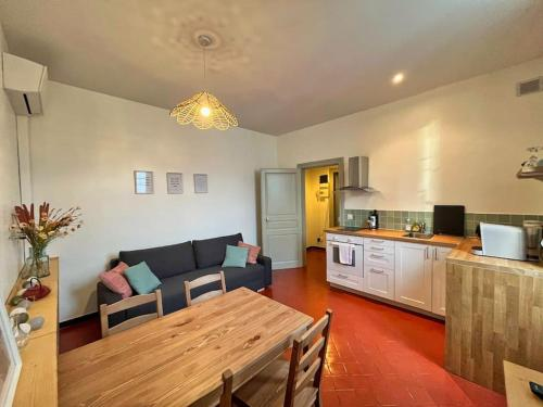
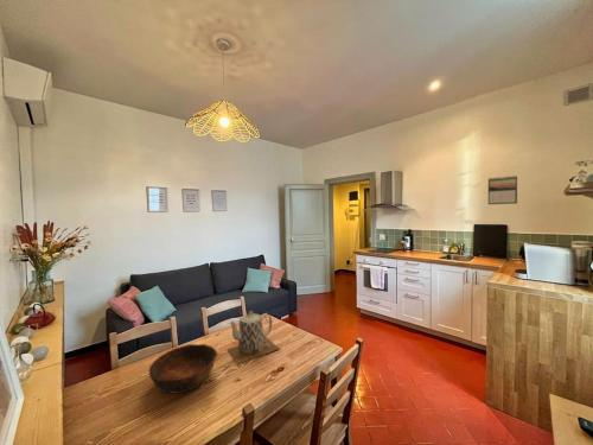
+ bowl [148,343,218,395]
+ calendar [487,174,518,205]
+ teapot [225,310,281,365]
